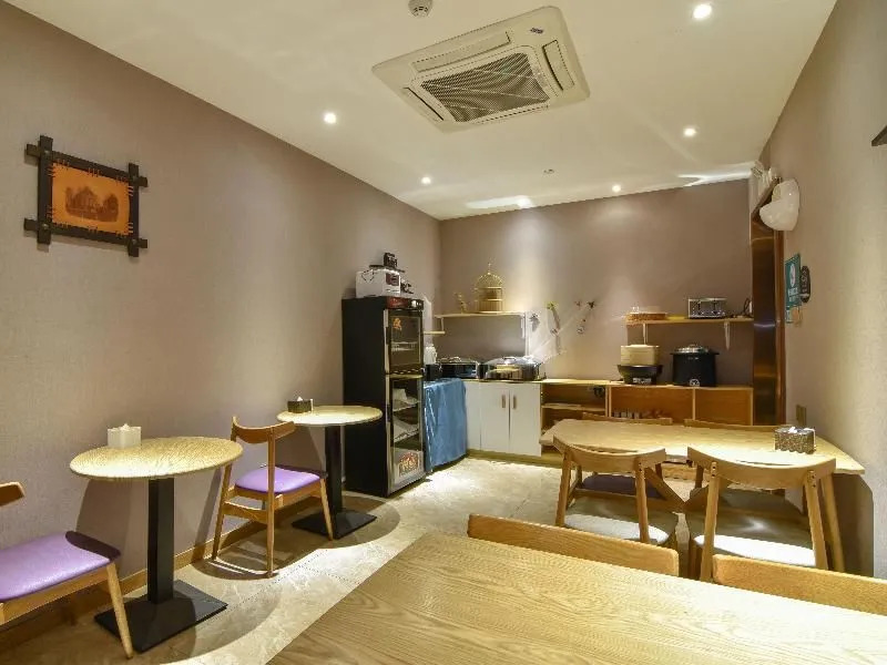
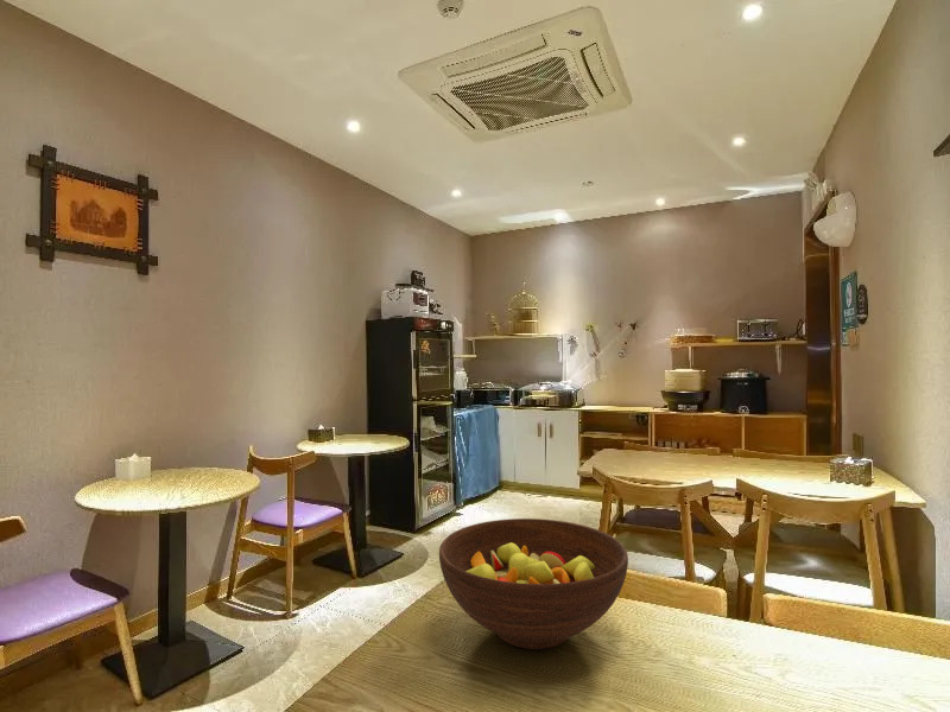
+ fruit bowl [438,517,629,650]
